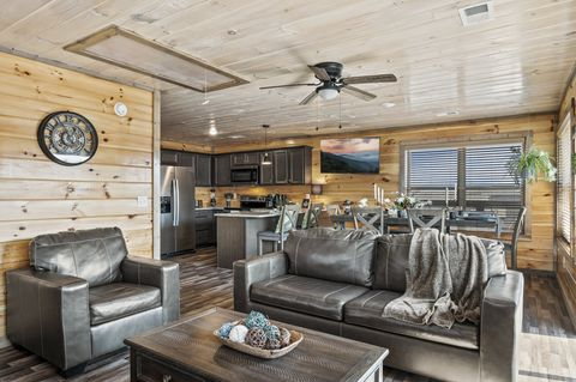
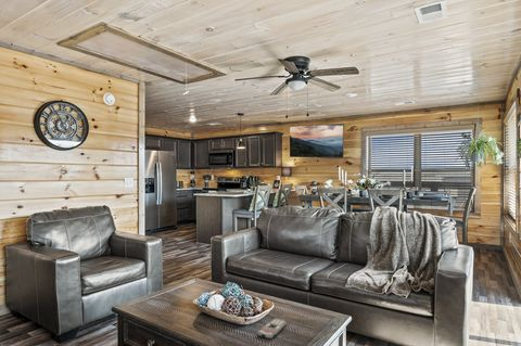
+ remote control [256,318,288,339]
